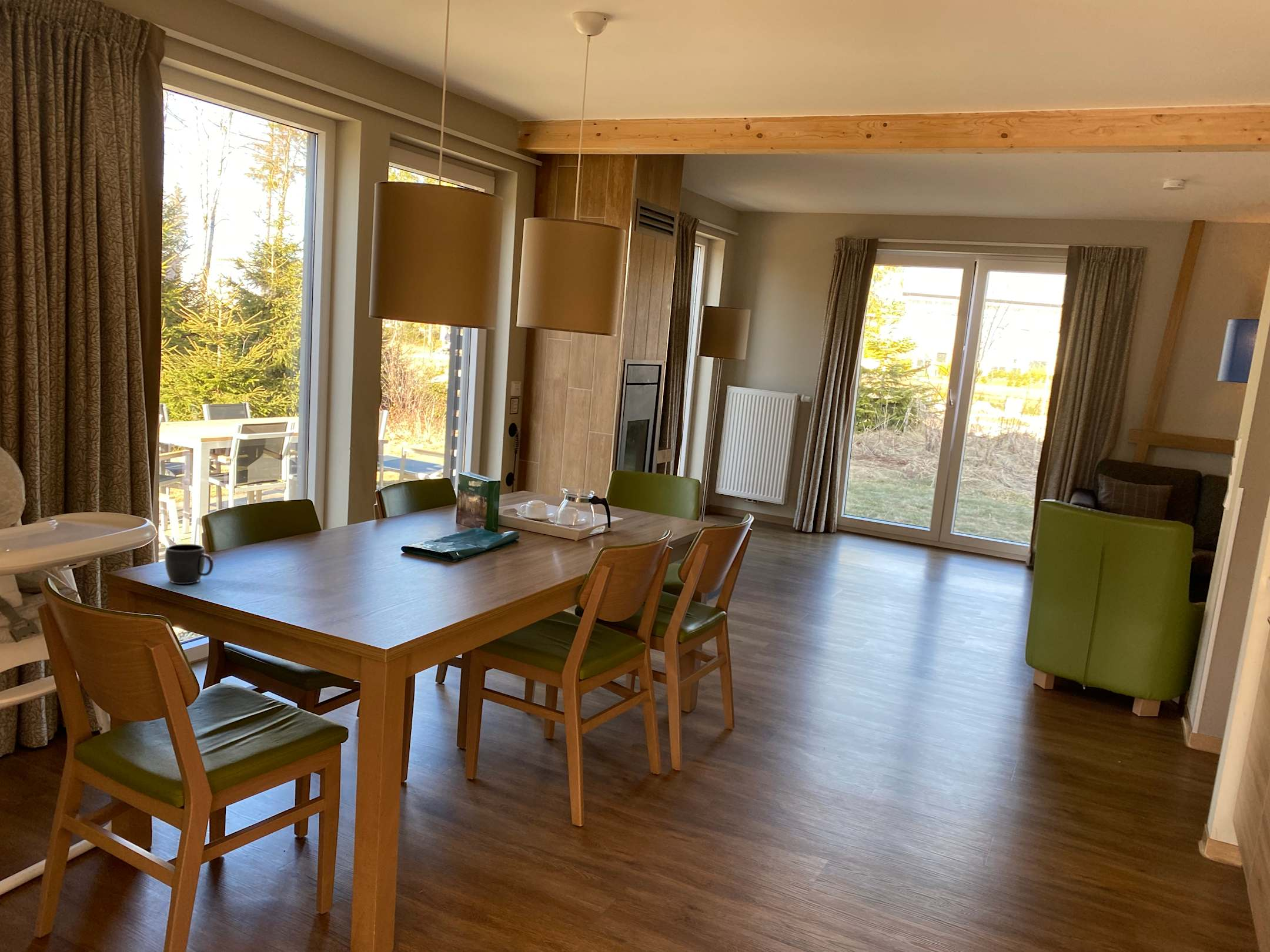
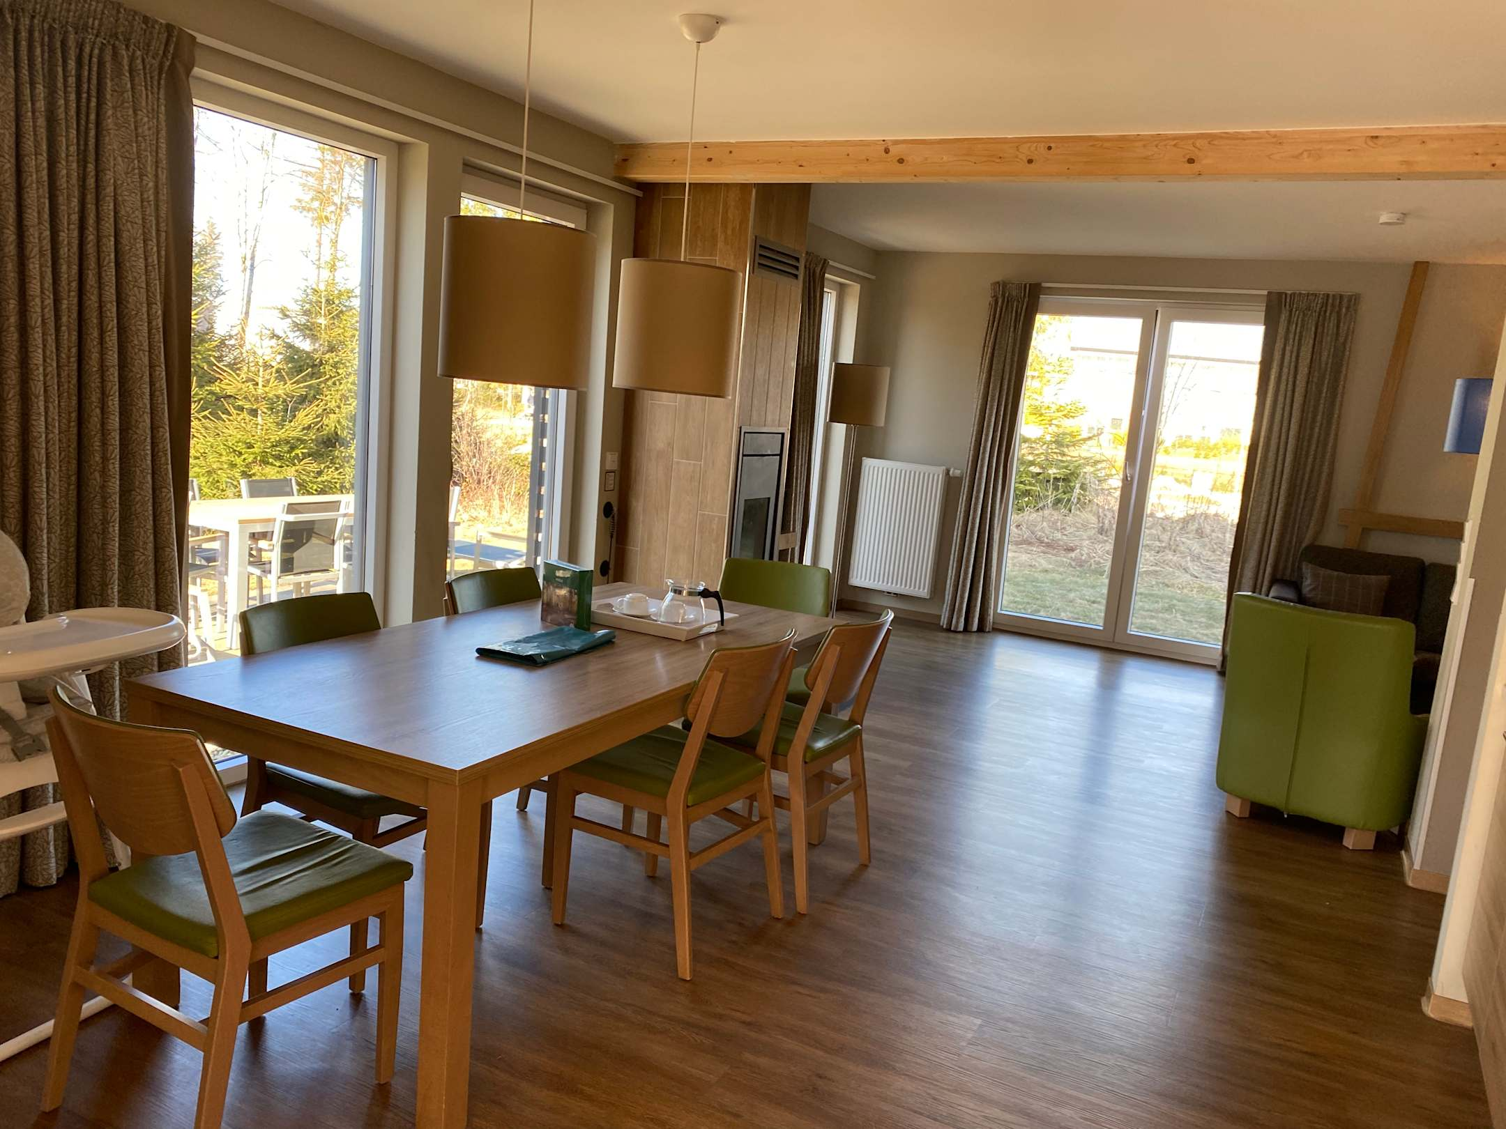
- mug [164,544,214,585]
